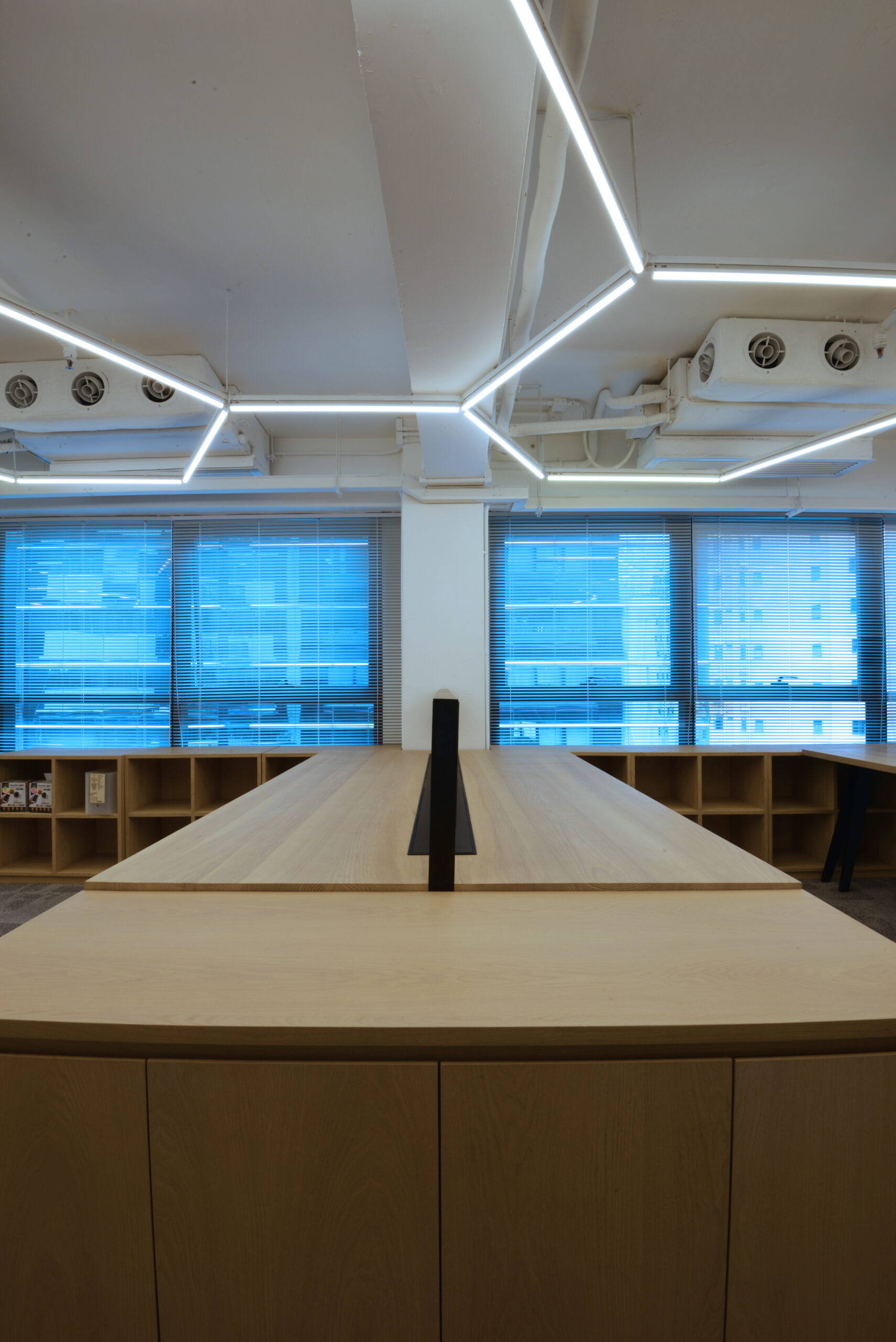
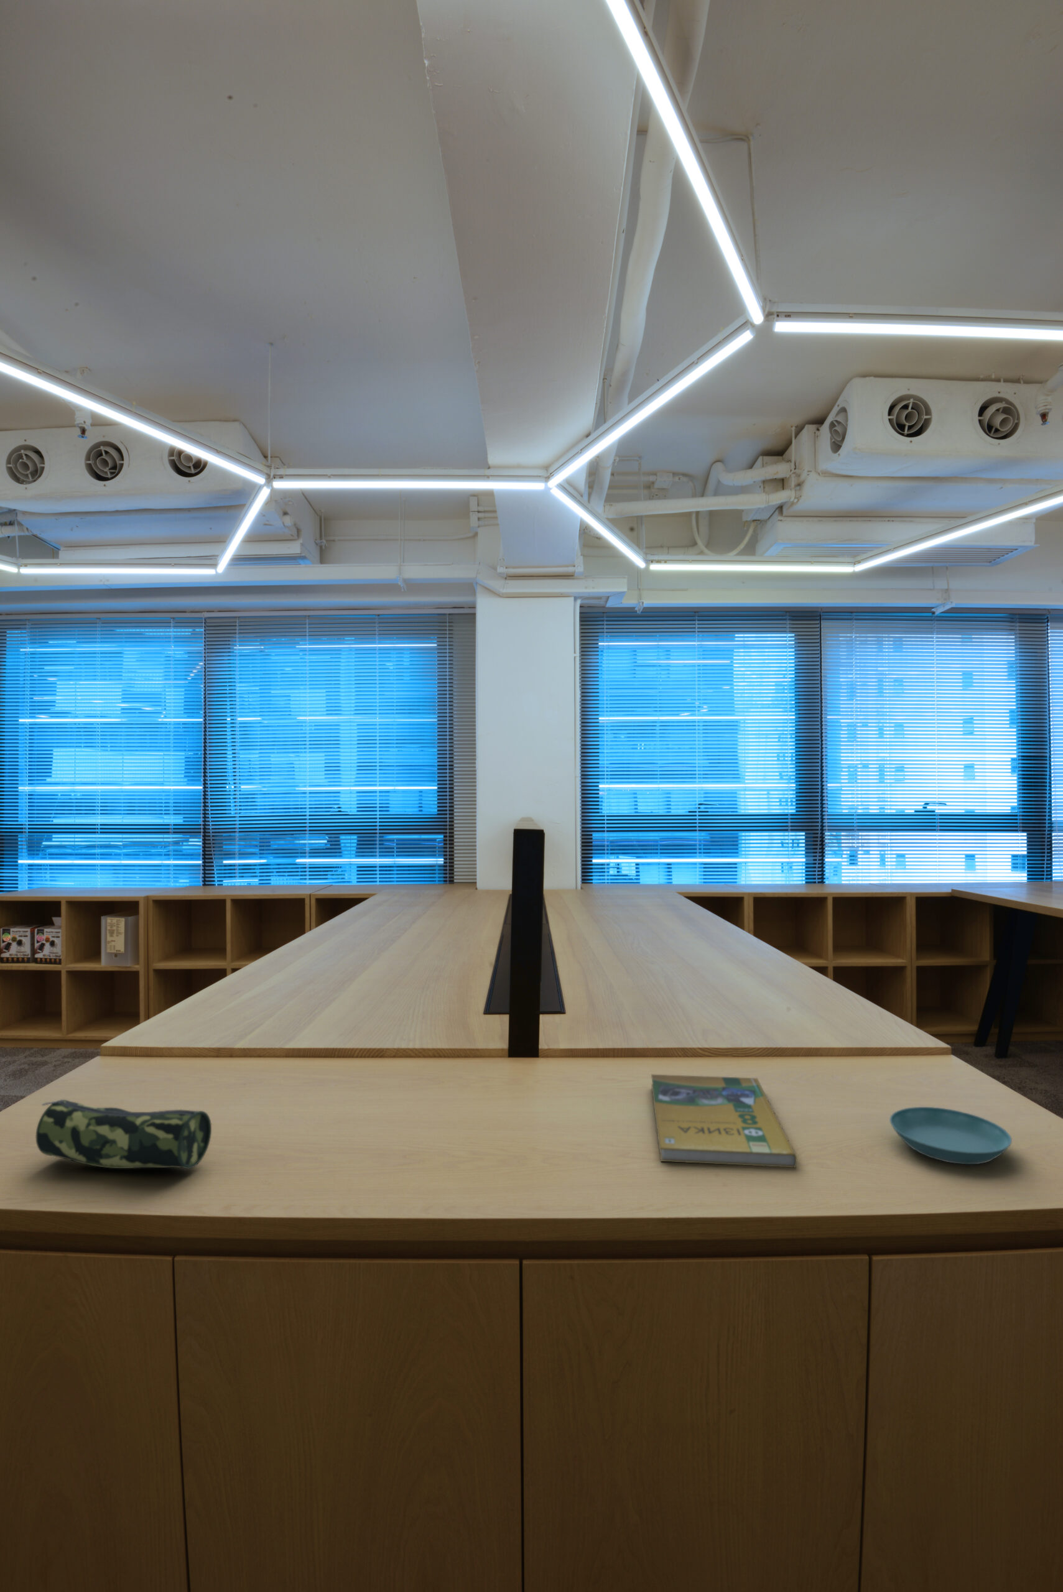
+ saucer [889,1107,1013,1165]
+ booklet [650,1074,797,1167]
+ pencil case [36,1099,212,1170]
